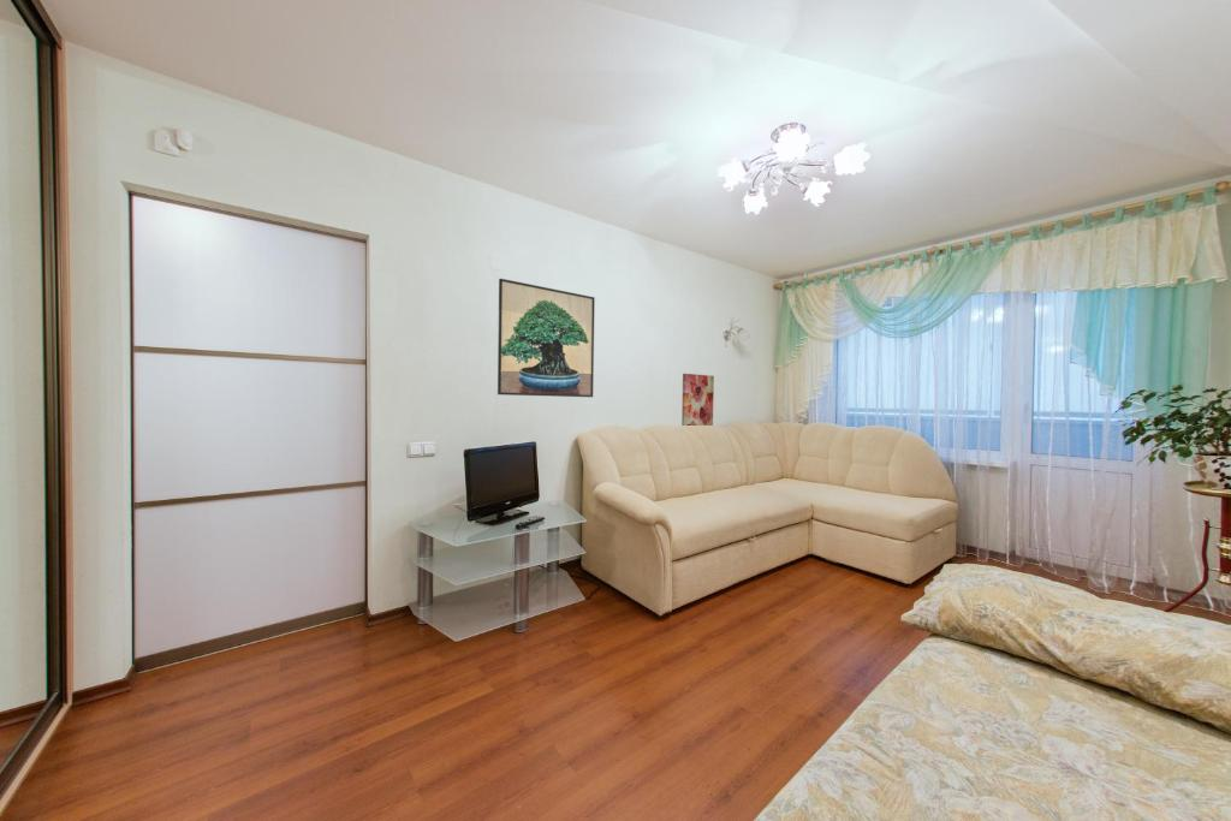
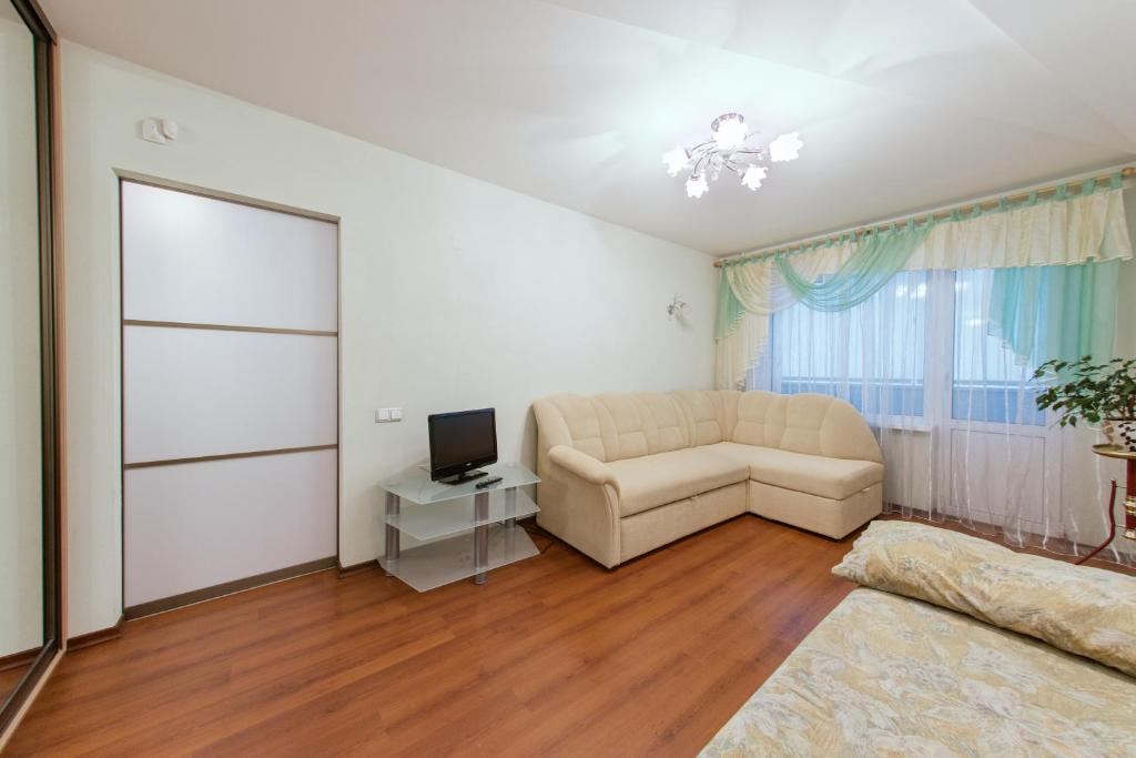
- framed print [496,278,596,398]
- wall art [680,373,715,427]
